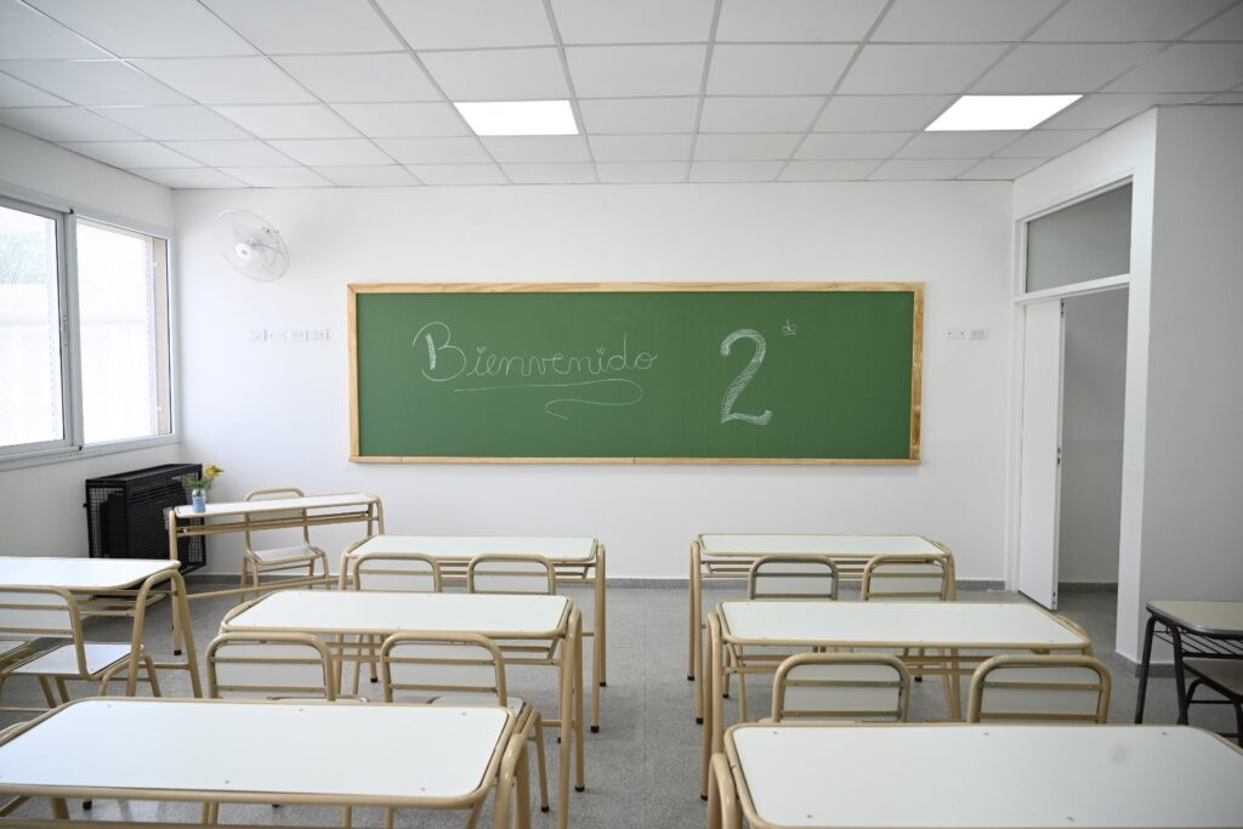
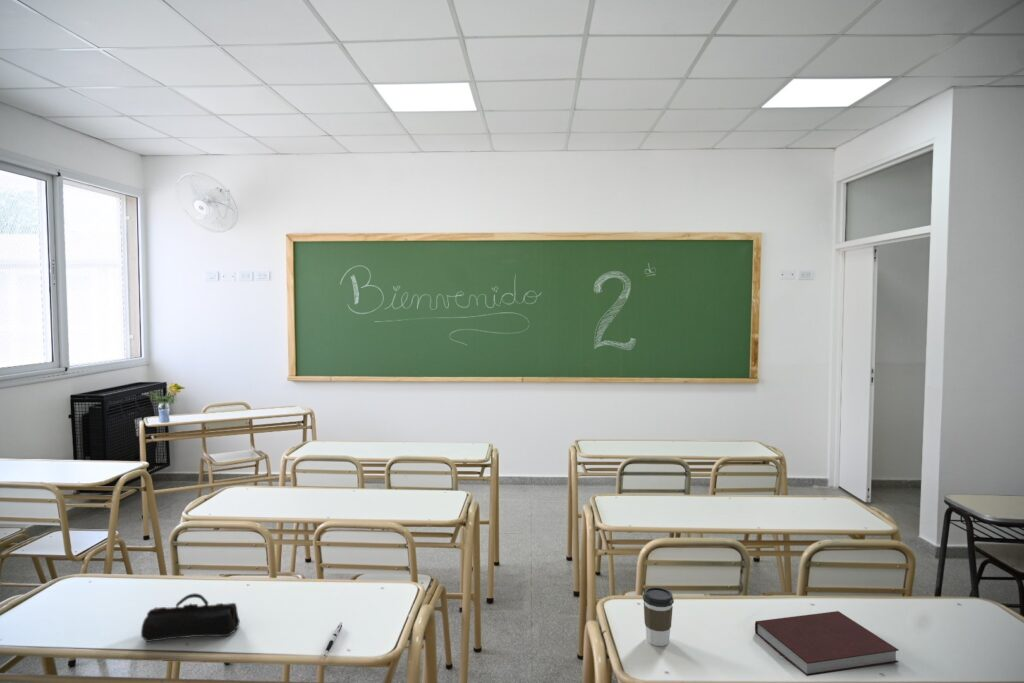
+ notebook [754,610,900,677]
+ pencil case [140,592,241,643]
+ pen [323,621,343,657]
+ coffee cup [642,586,675,647]
